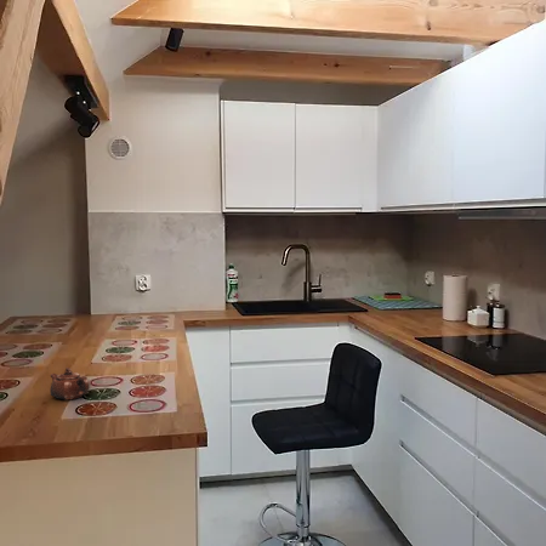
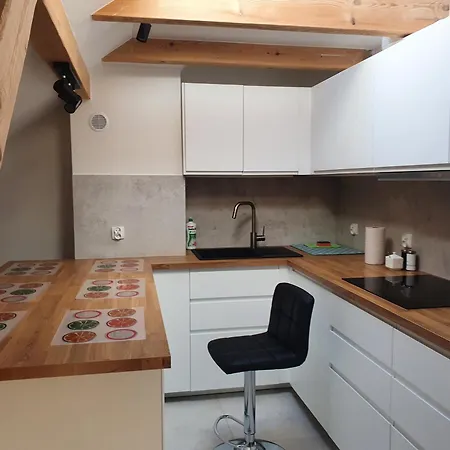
- teapot [49,366,91,400]
